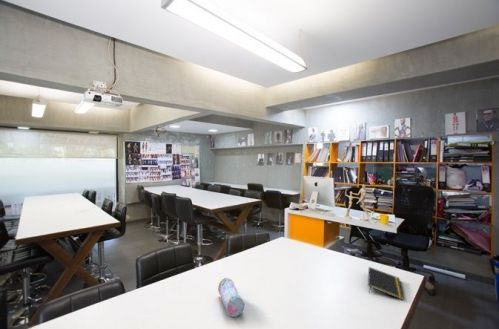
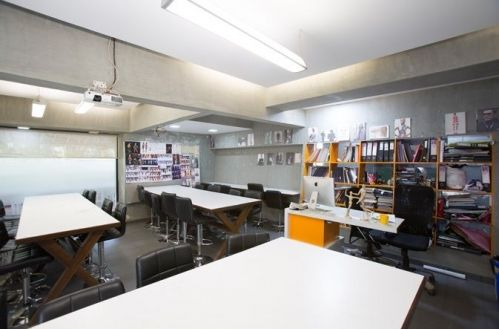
- notepad [367,266,405,301]
- pencil case [217,277,245,318]
